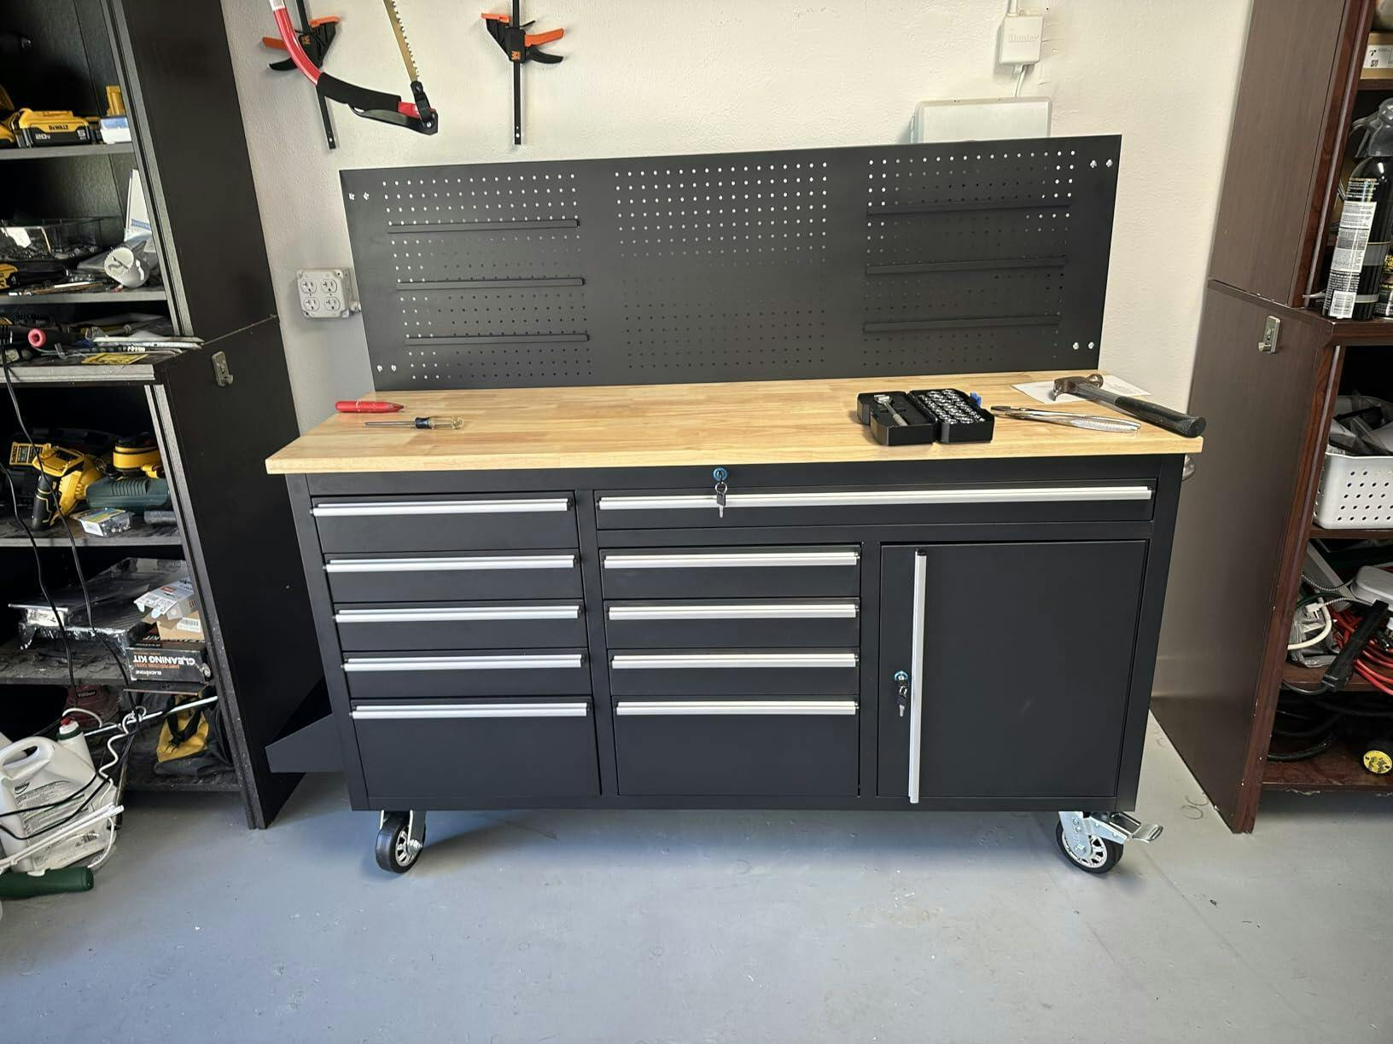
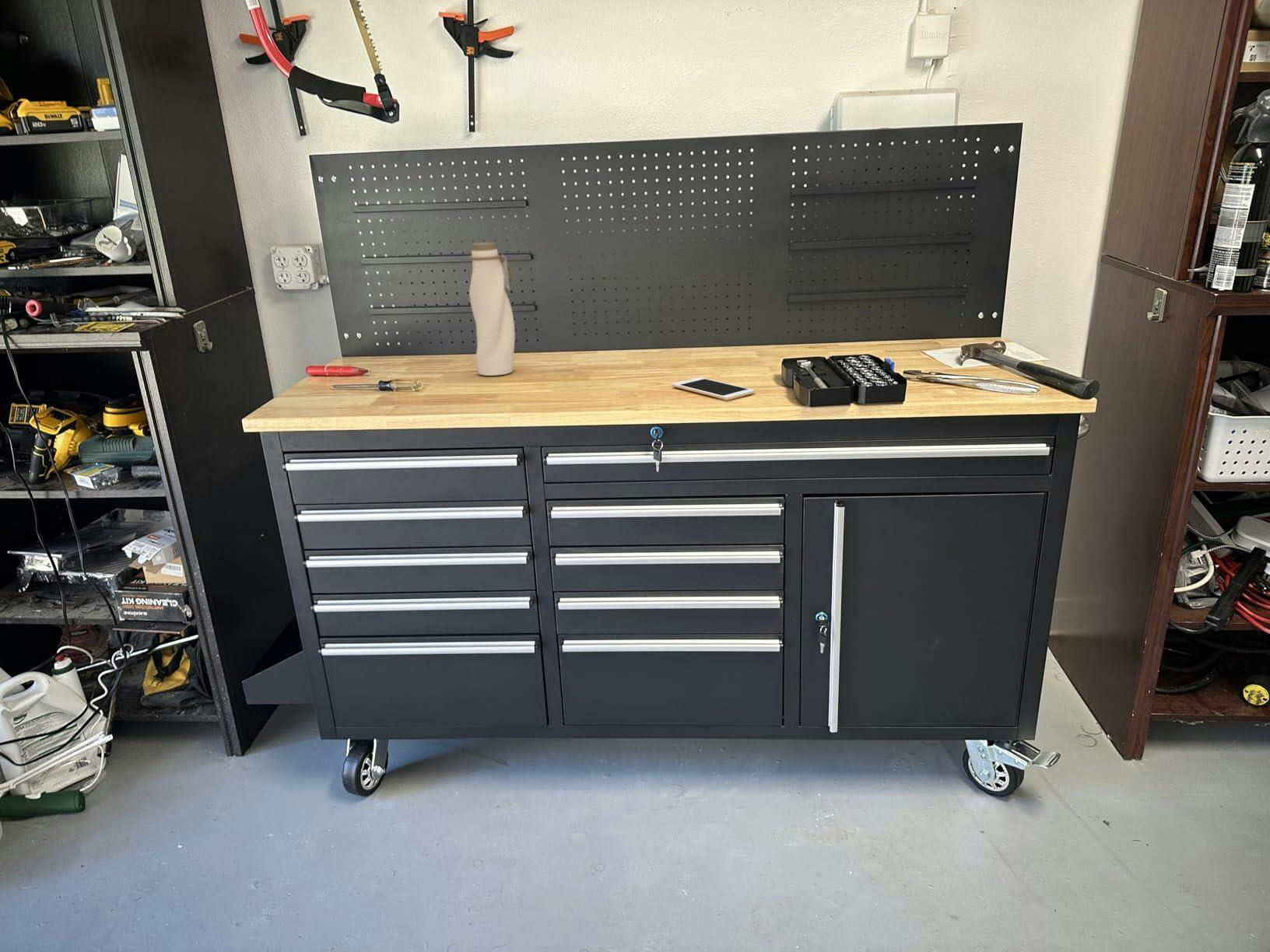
+ cell phone [672,376,756,401]
+ water bottle [467,242,516,376]
